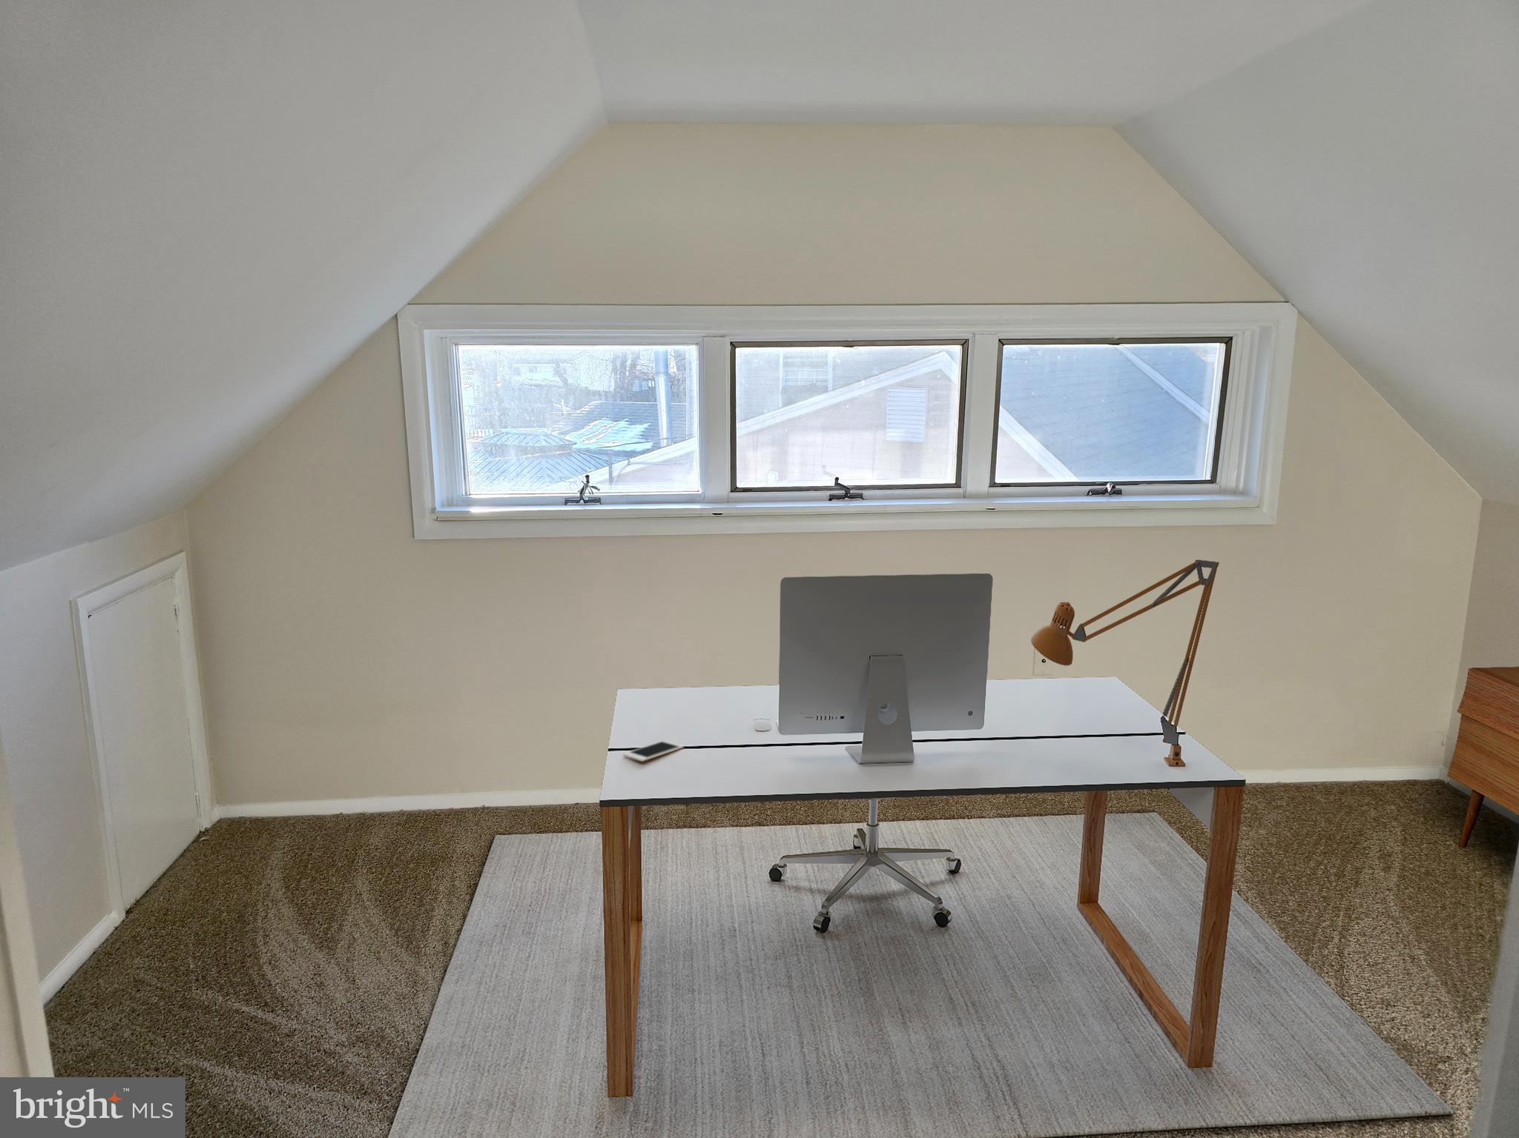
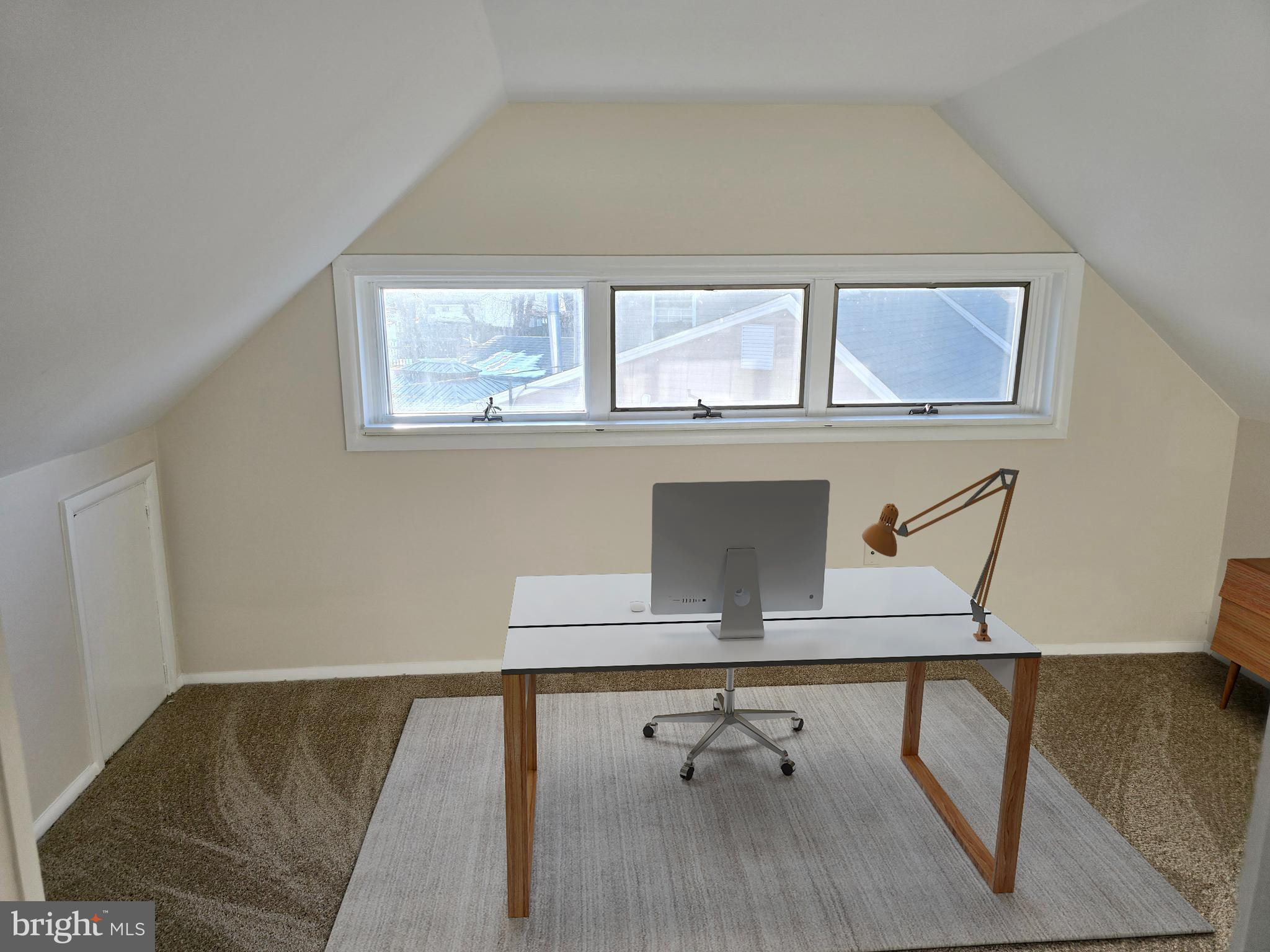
- cell phone [622,740,684,763]
